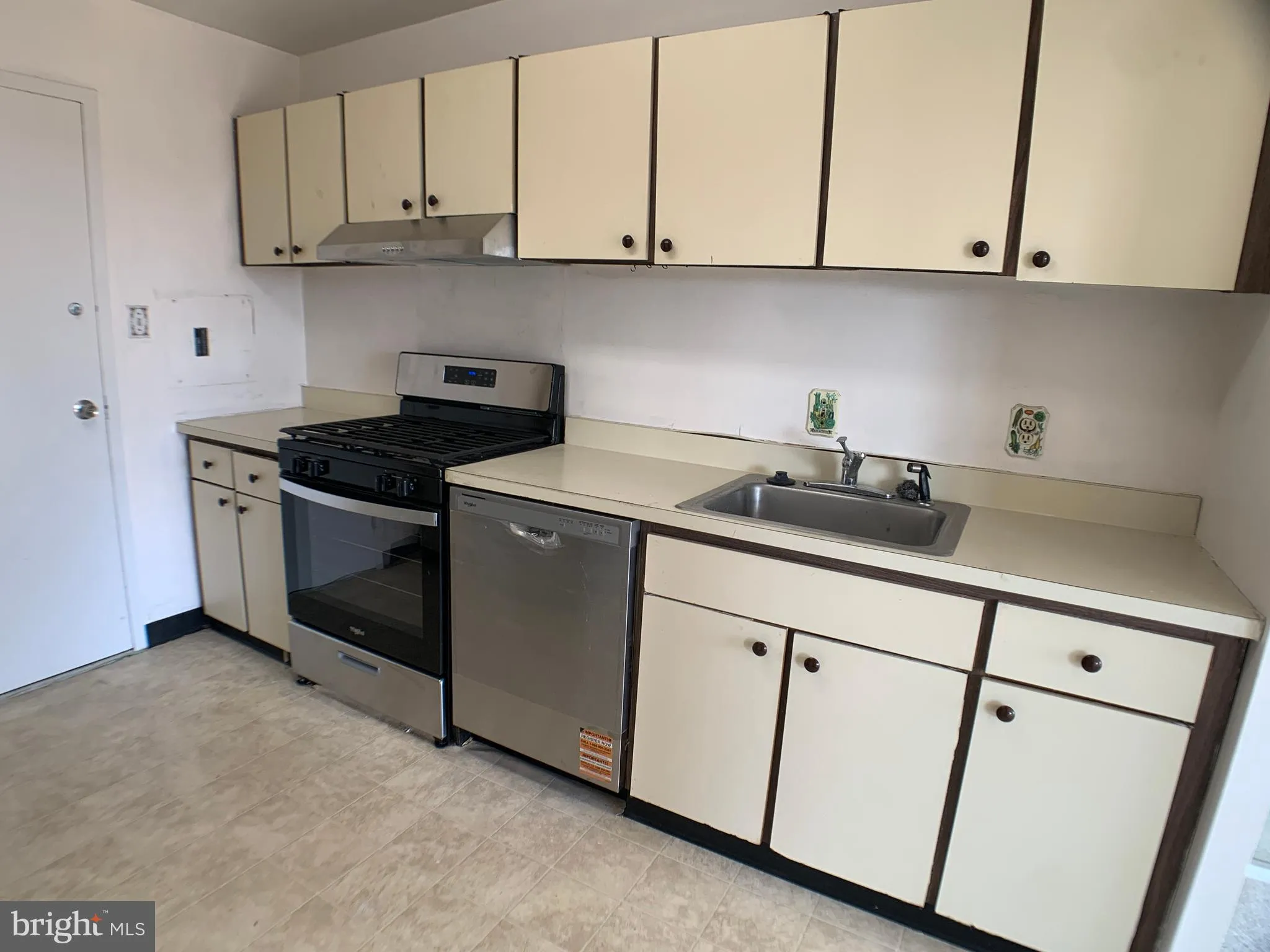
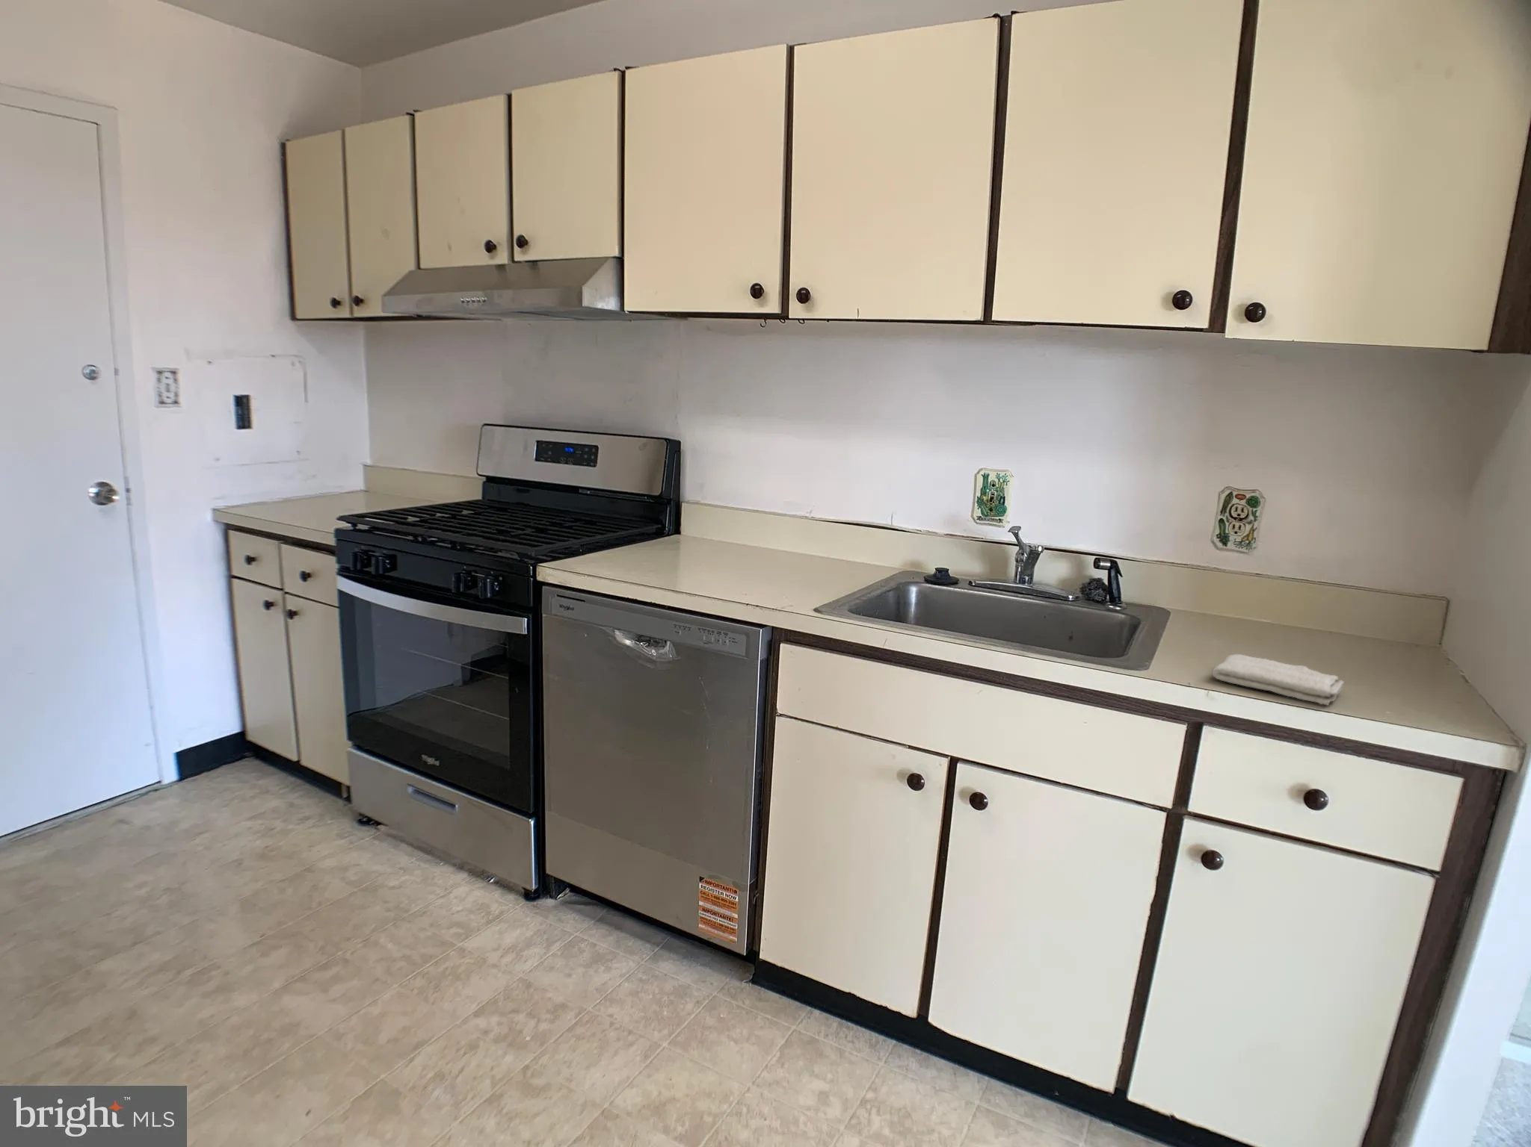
+ washcloth [1212,653,1345,706]
